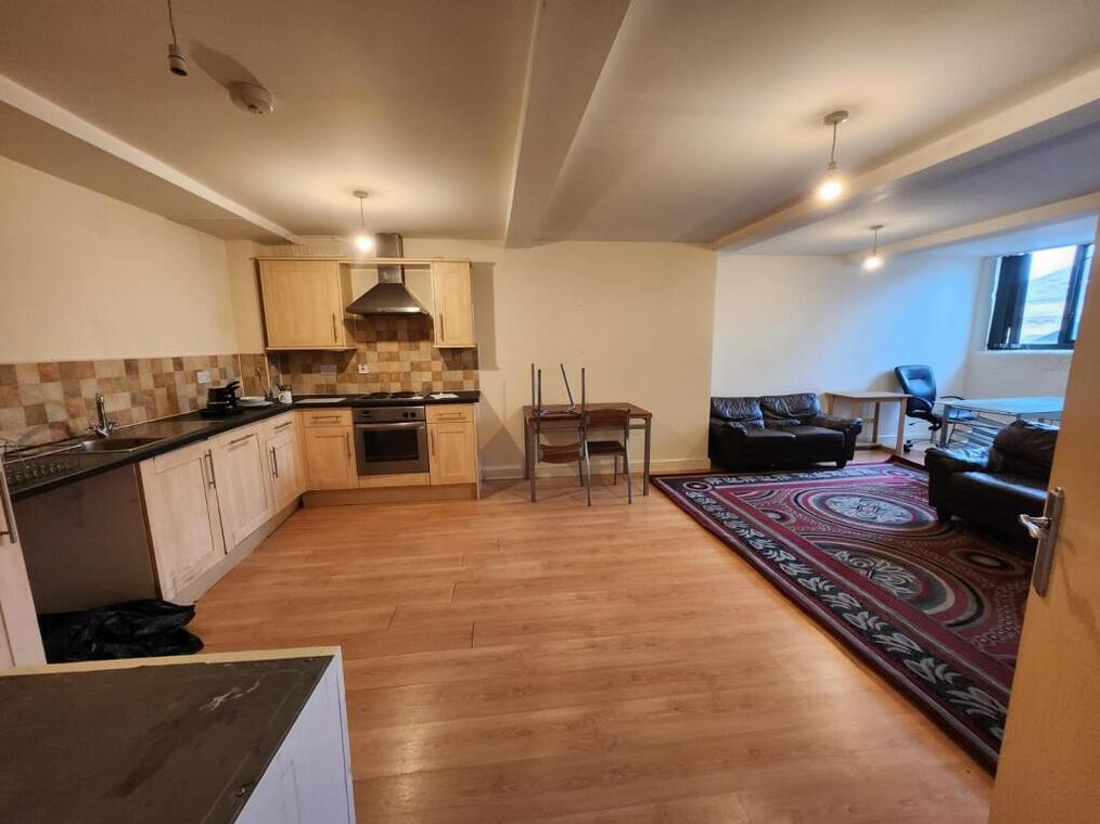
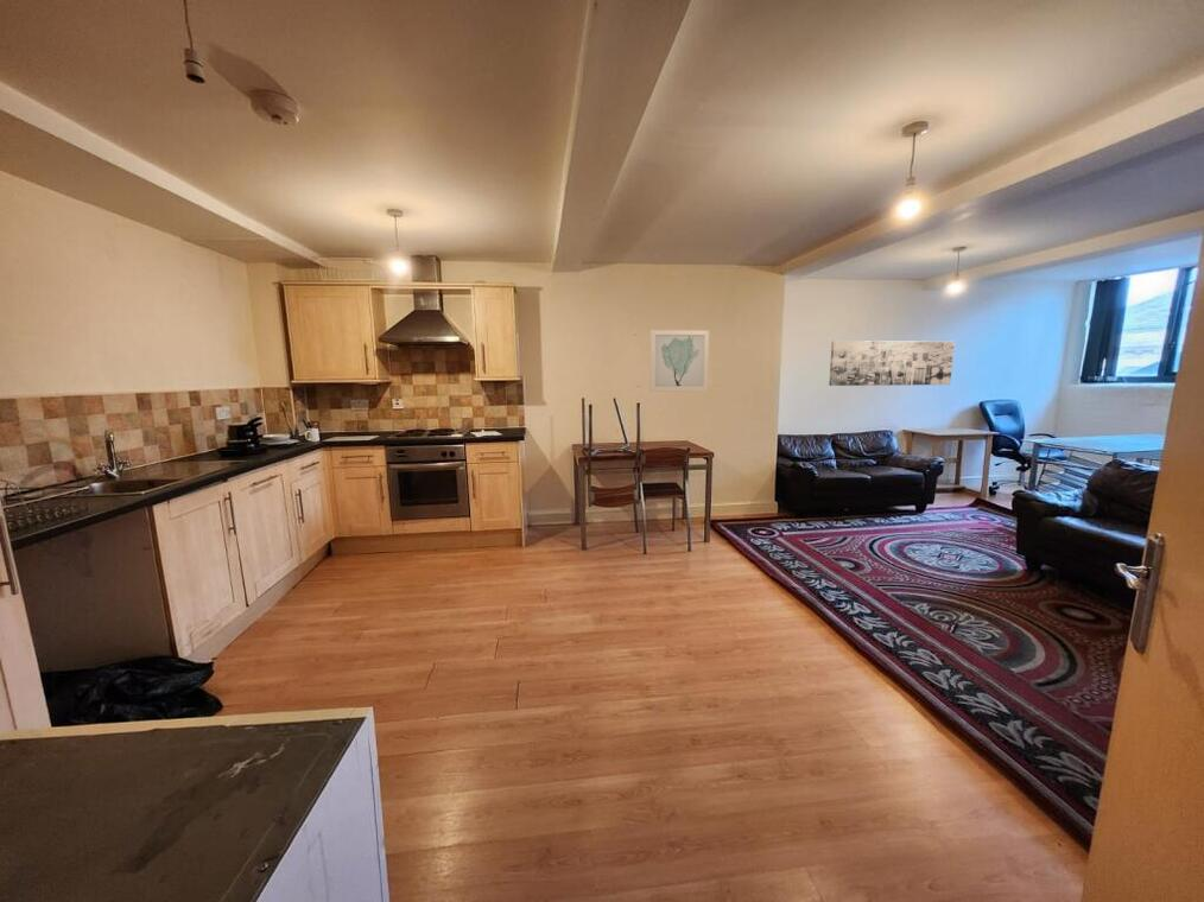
+ wall art [828,339,956,387]
+ wall art [648,329,710,393]
